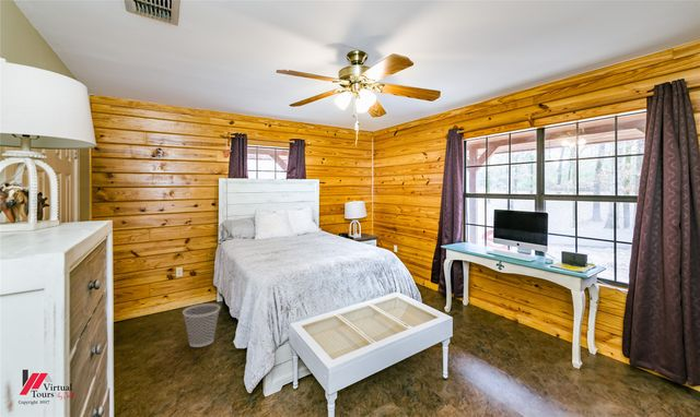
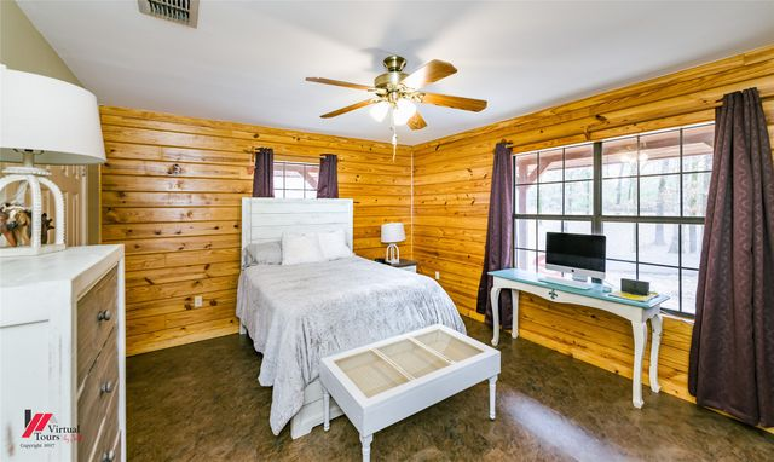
- wastebasket [182,302,221,348]
